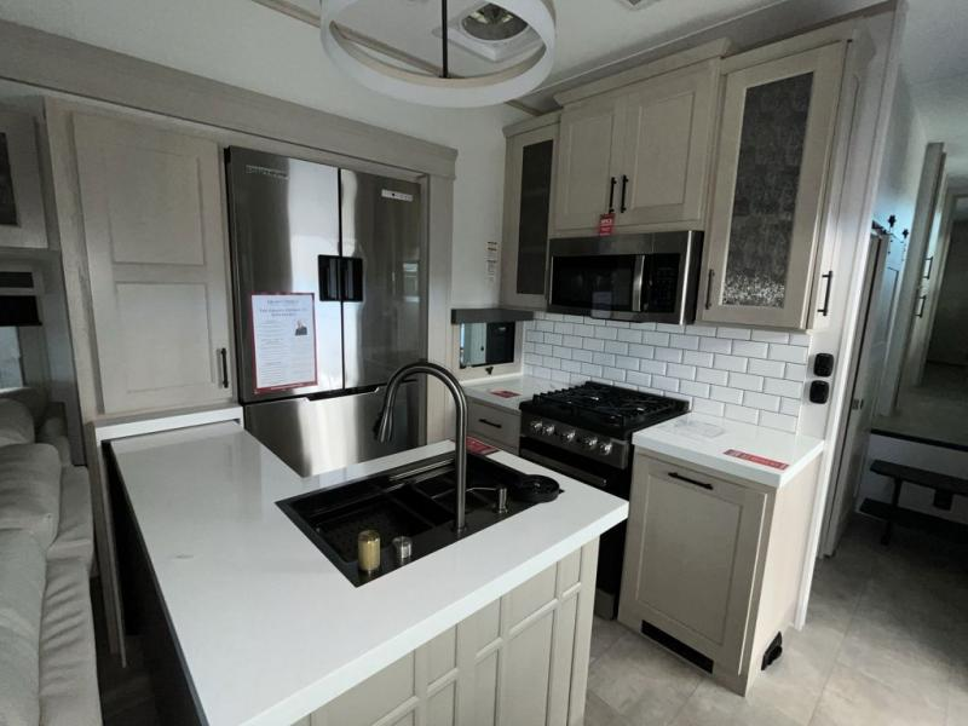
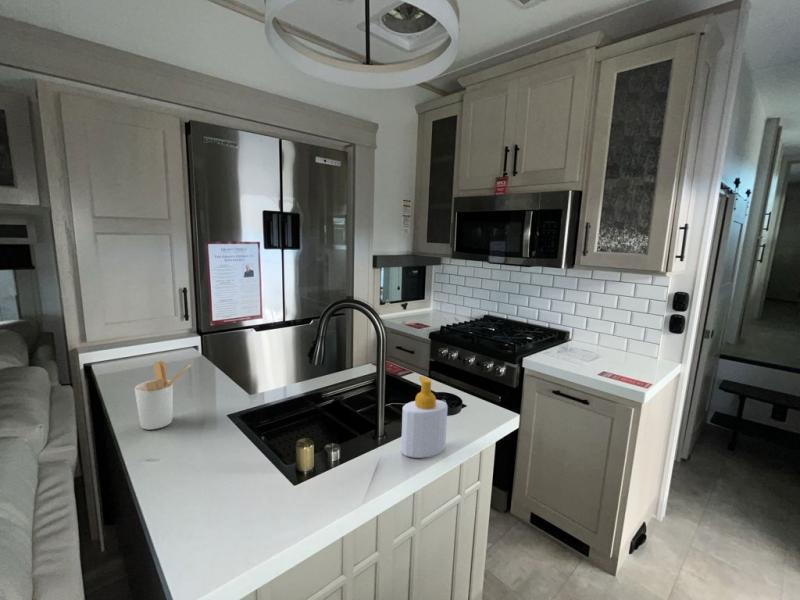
+ utensil holder [134,360,192,430]
+ soap bottle [400,375,449,459]
